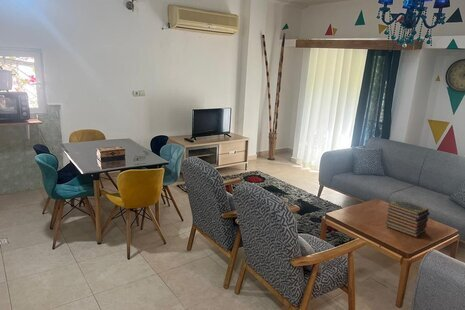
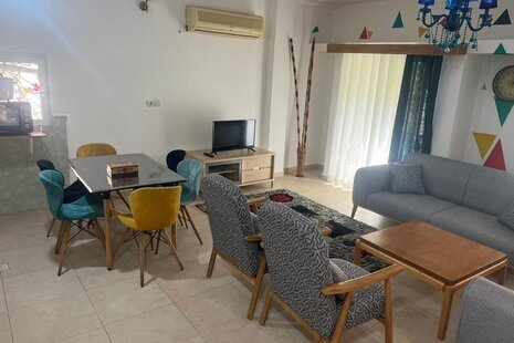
- book stack [385,199,431,239]
